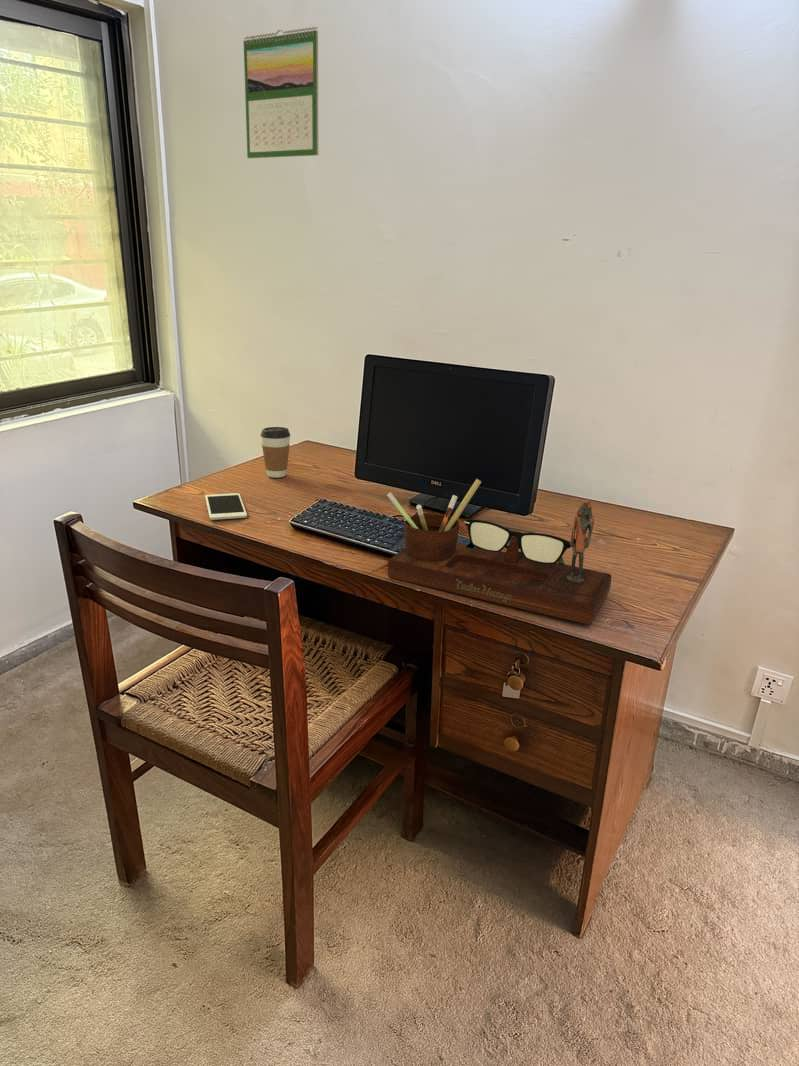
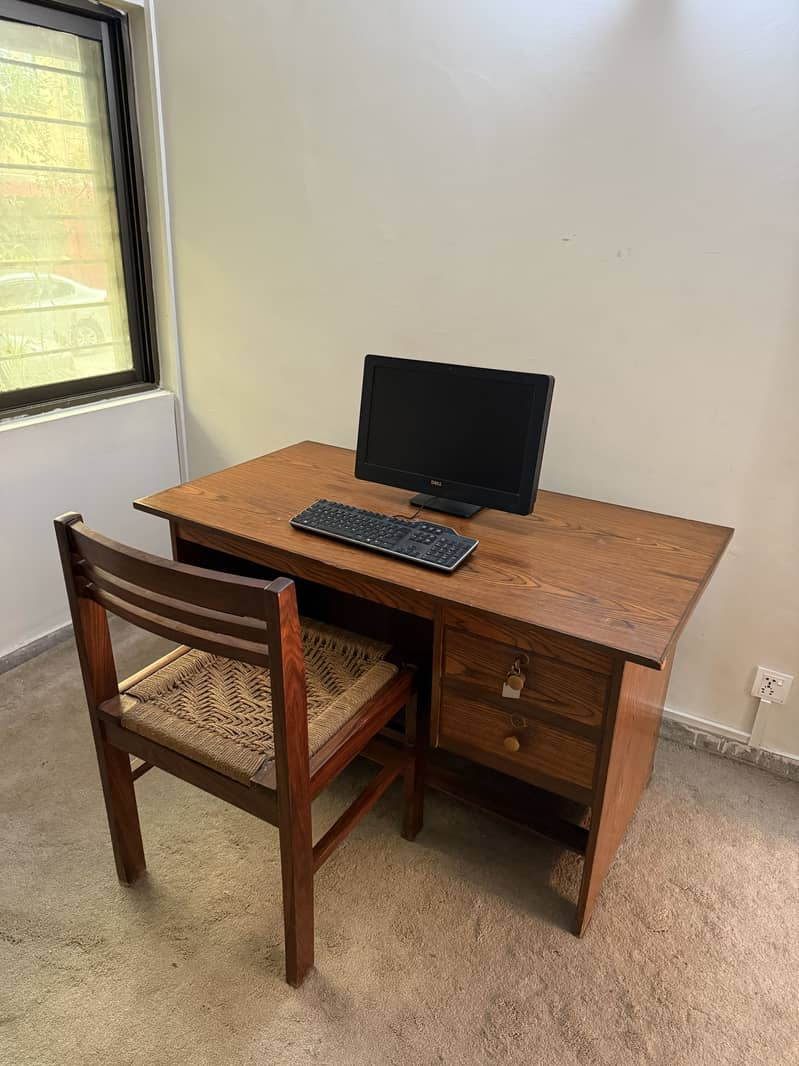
- coffee cup [260,426,291,479]
- cell phone [204,492,248,521]
- desk organizer [386,478,612,625]
- calendar [243,26,319,159]
